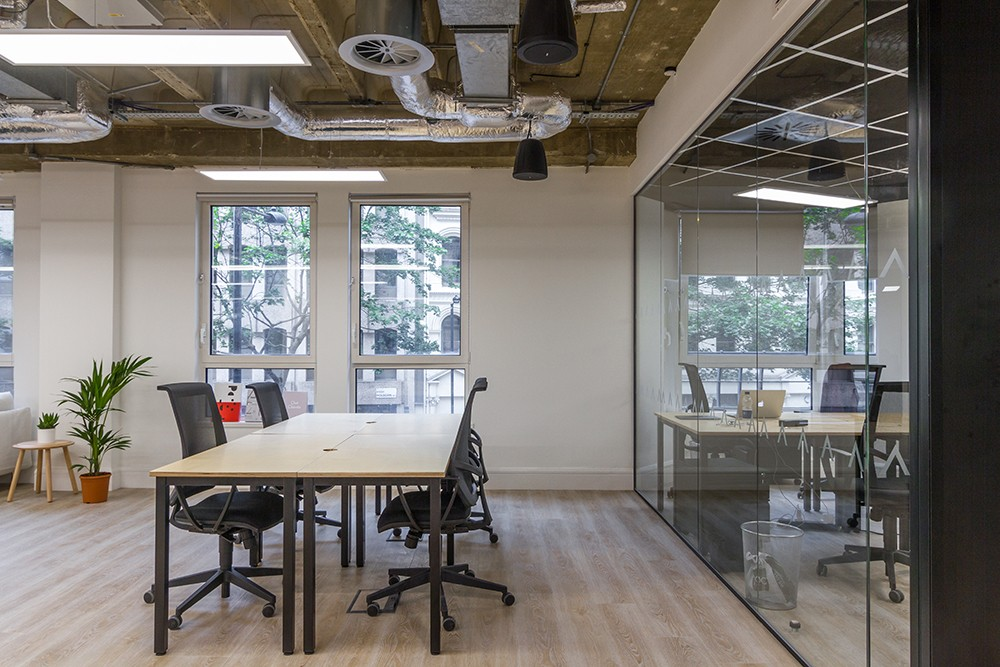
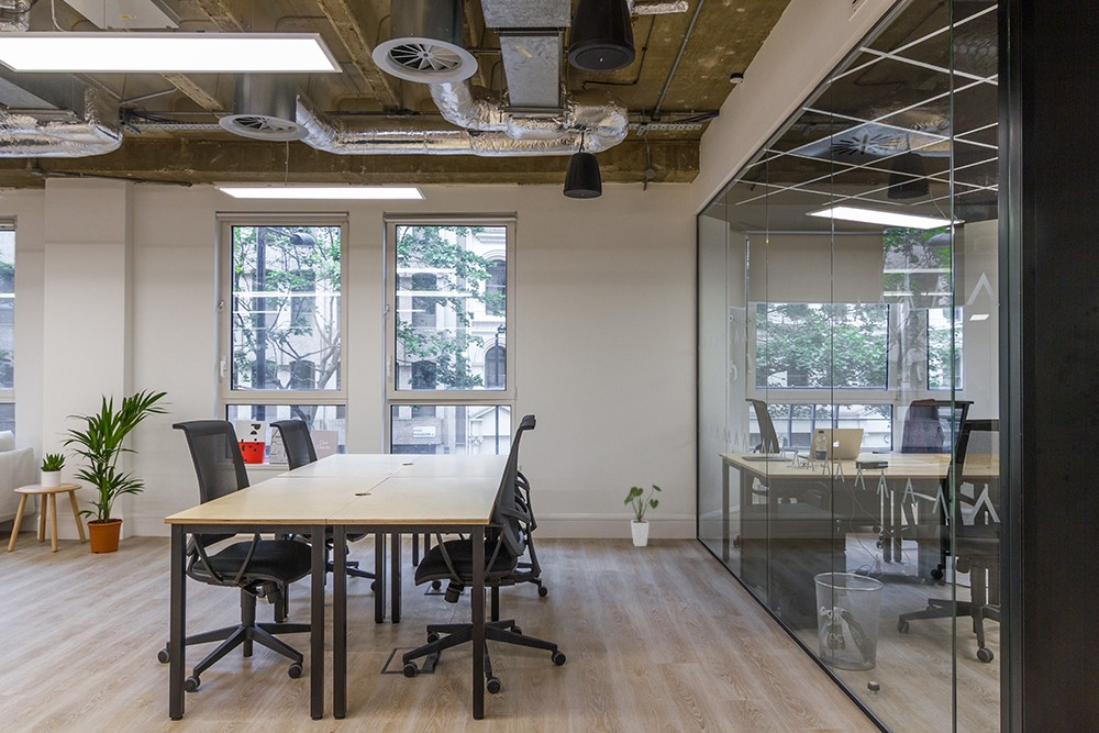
+ house plant [623,484,663,547]
